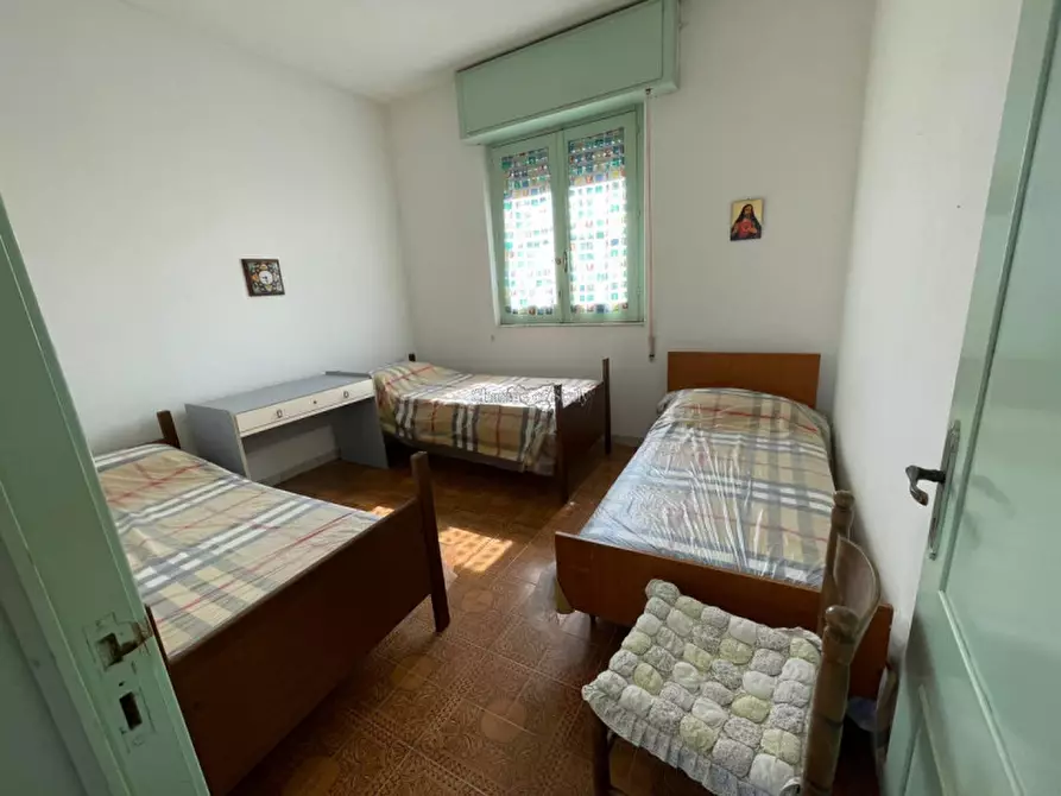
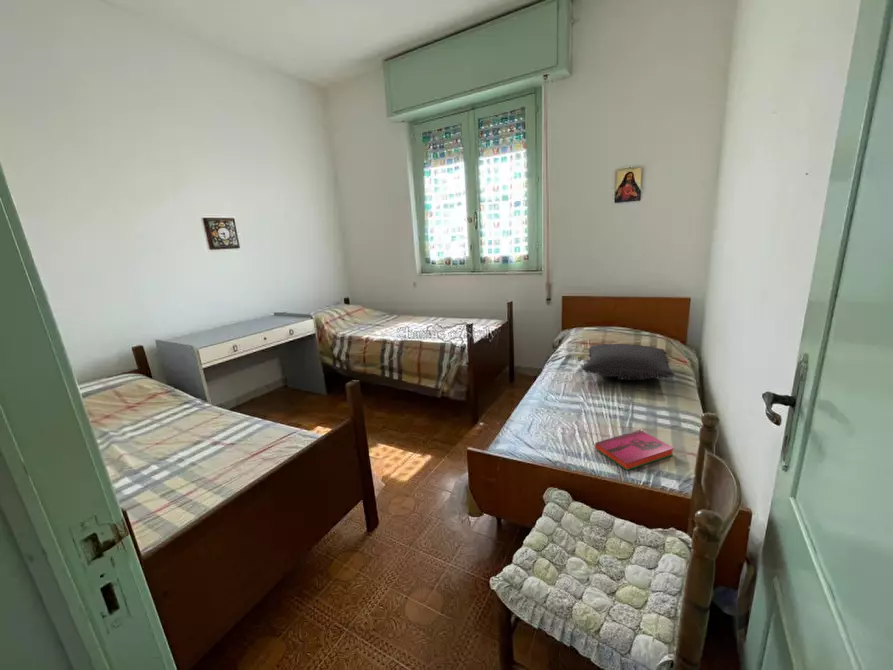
+ pillow [581,343,676,382]
+ hardback book [594,429,675,471]
